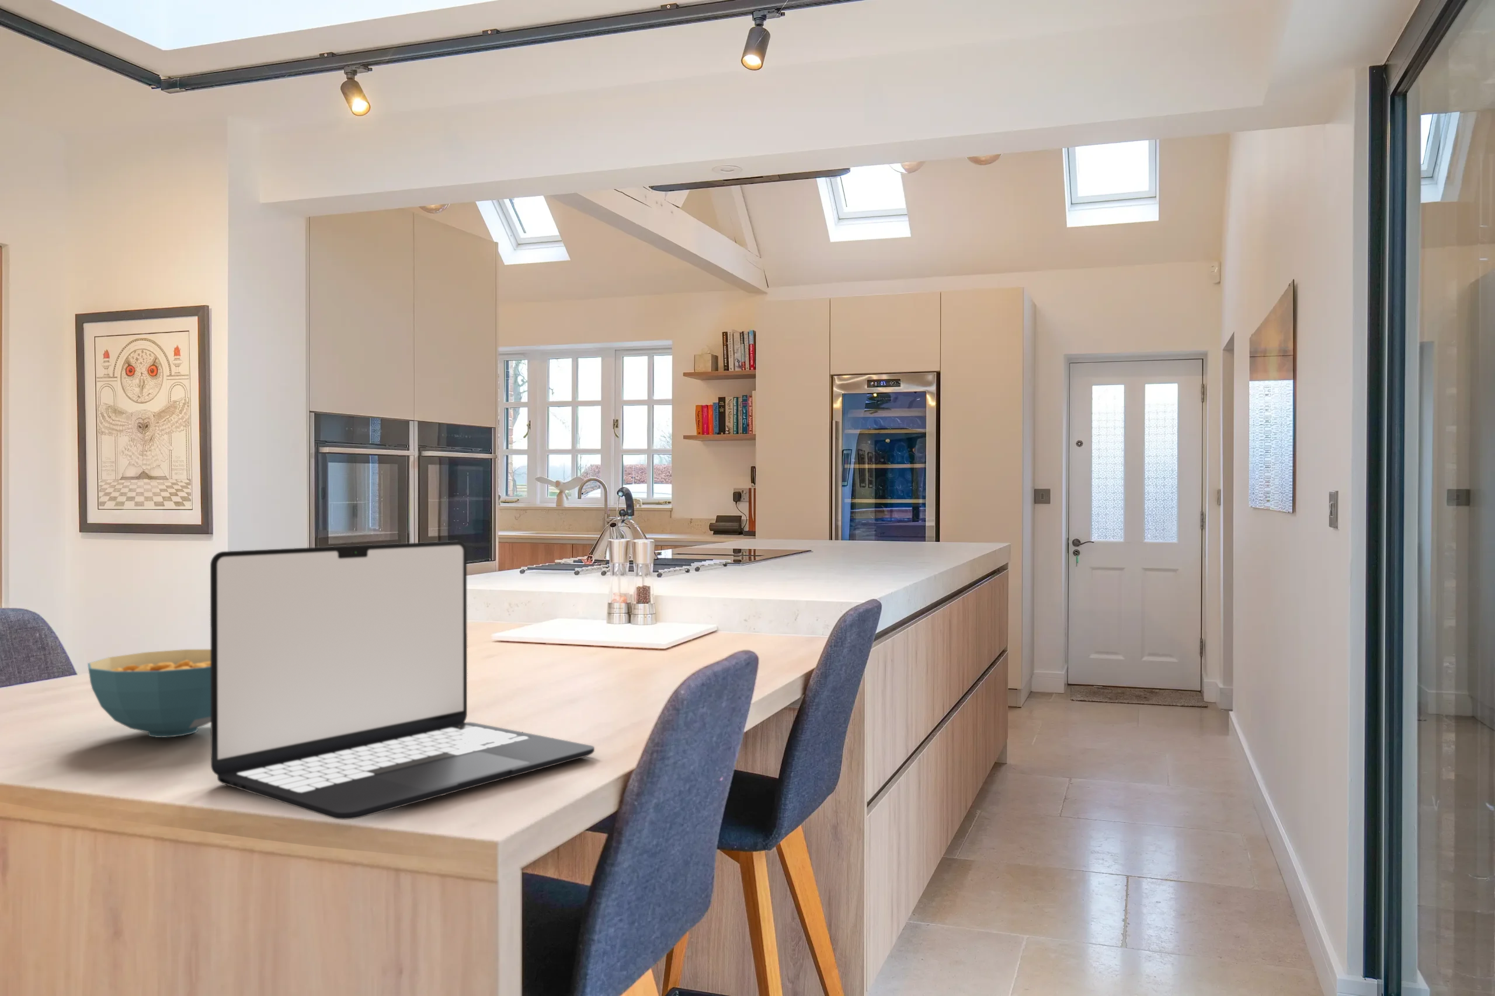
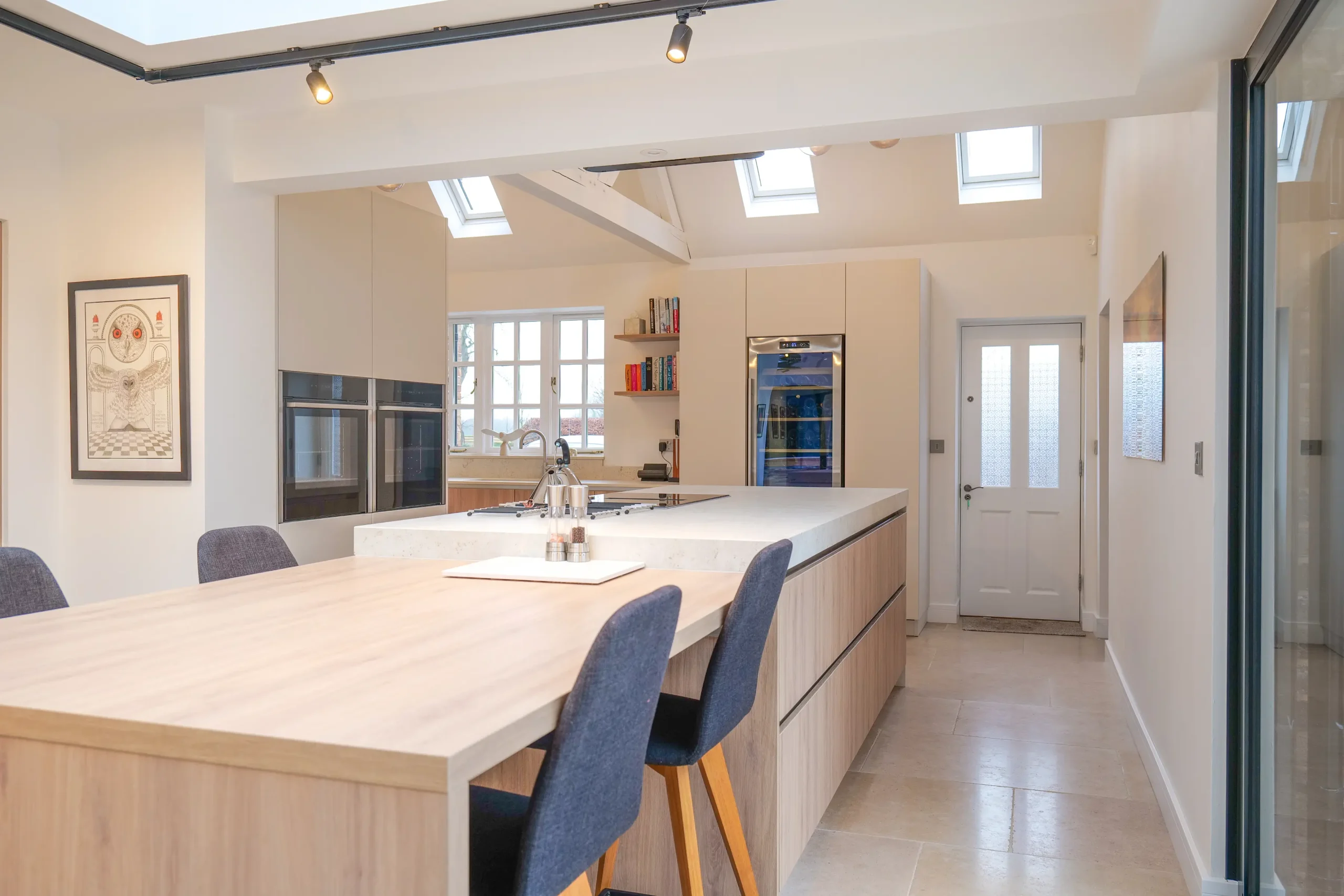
- cereal bowl [87,649,211,738]
- laptop [209,540,595,820]
